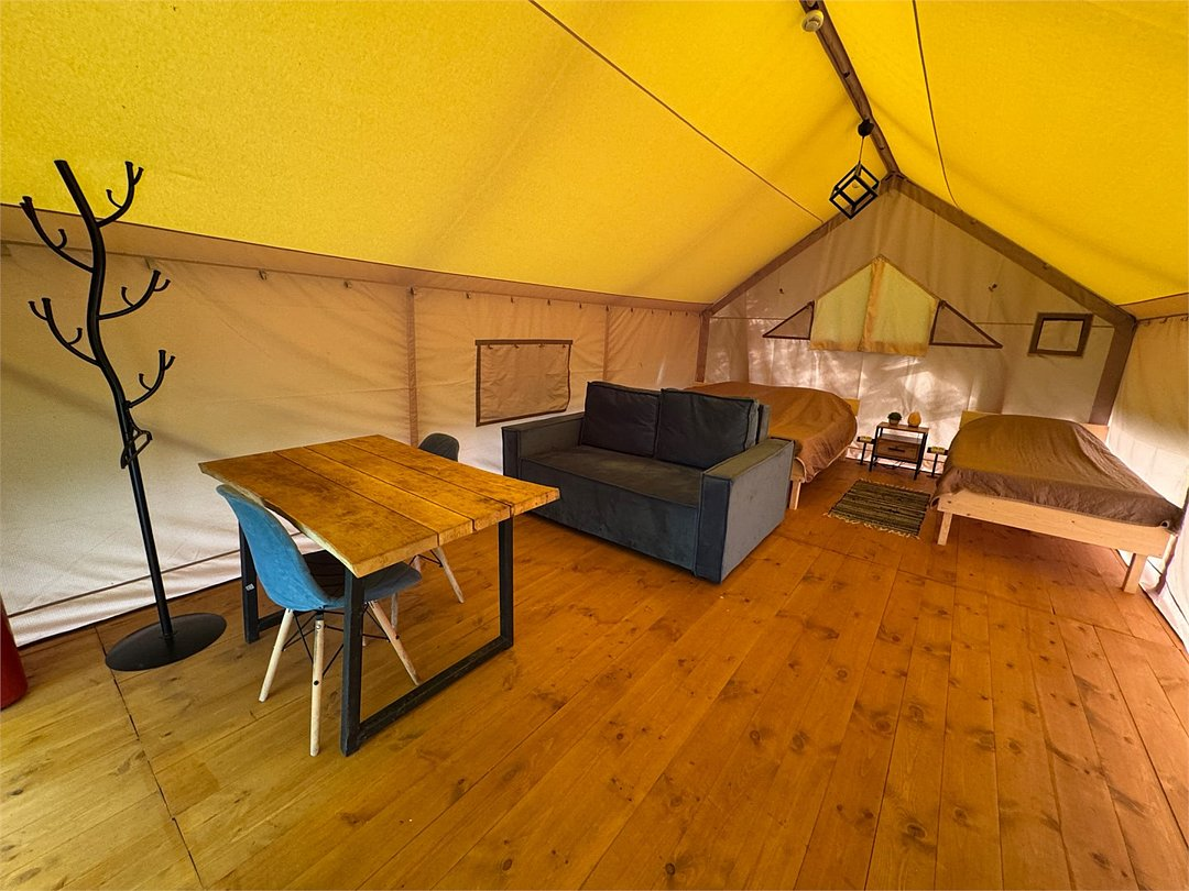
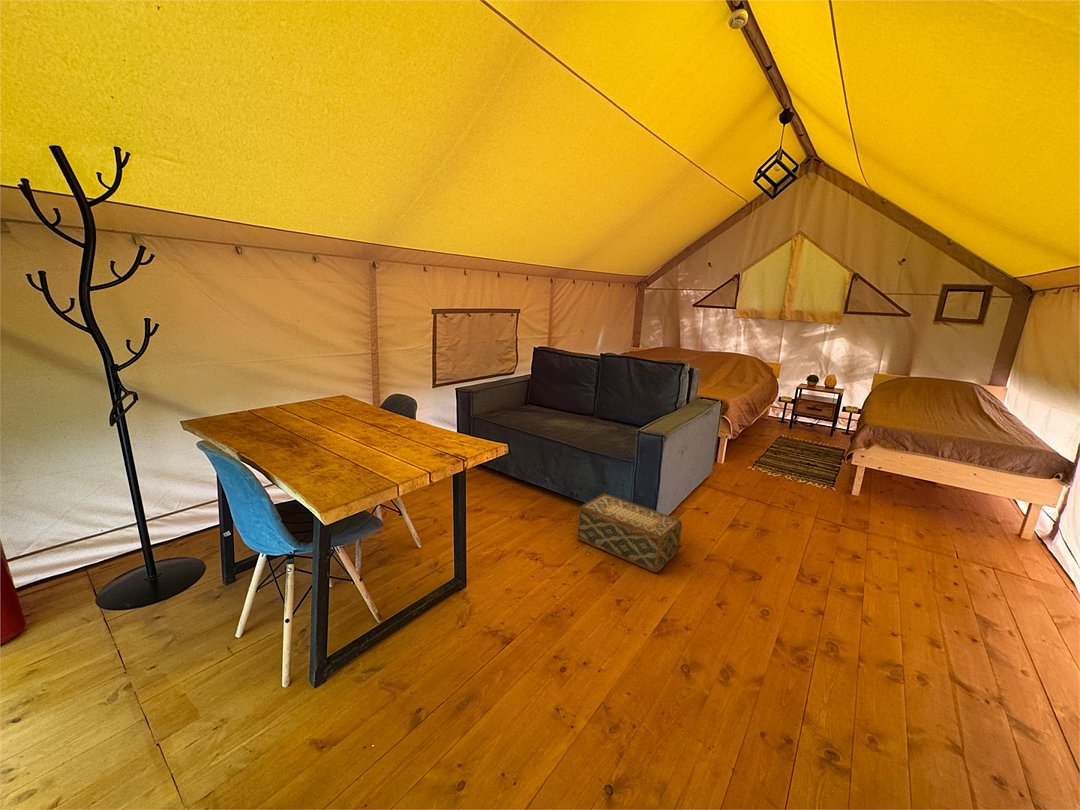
+ woven basket [576,493,683,574]
